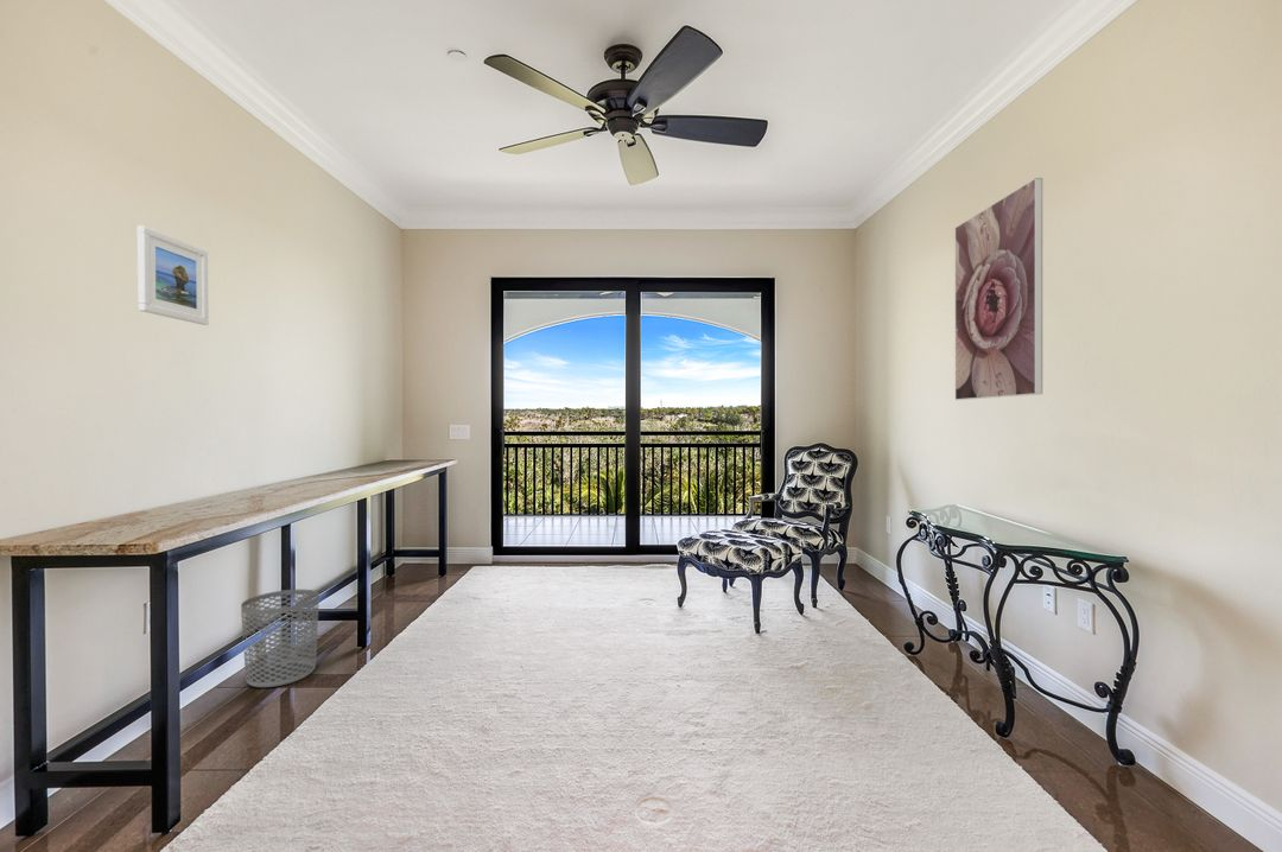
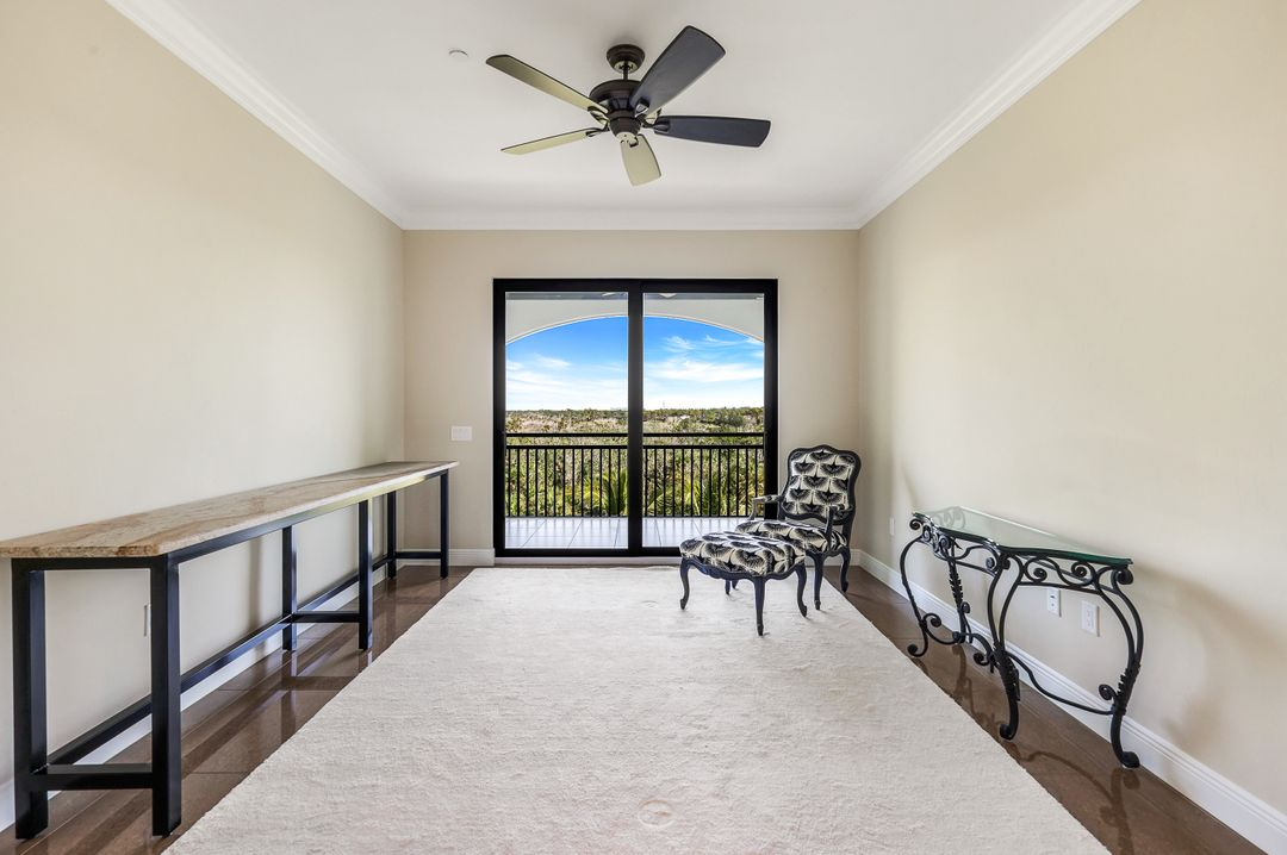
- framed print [954,177,1043,401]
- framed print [137,225,210,326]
- waste bin [240,589,320,688]
